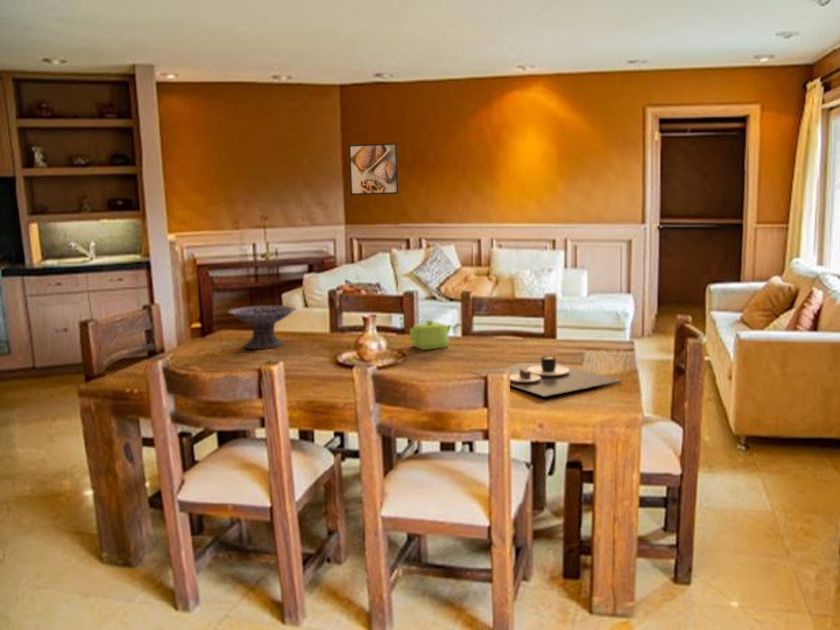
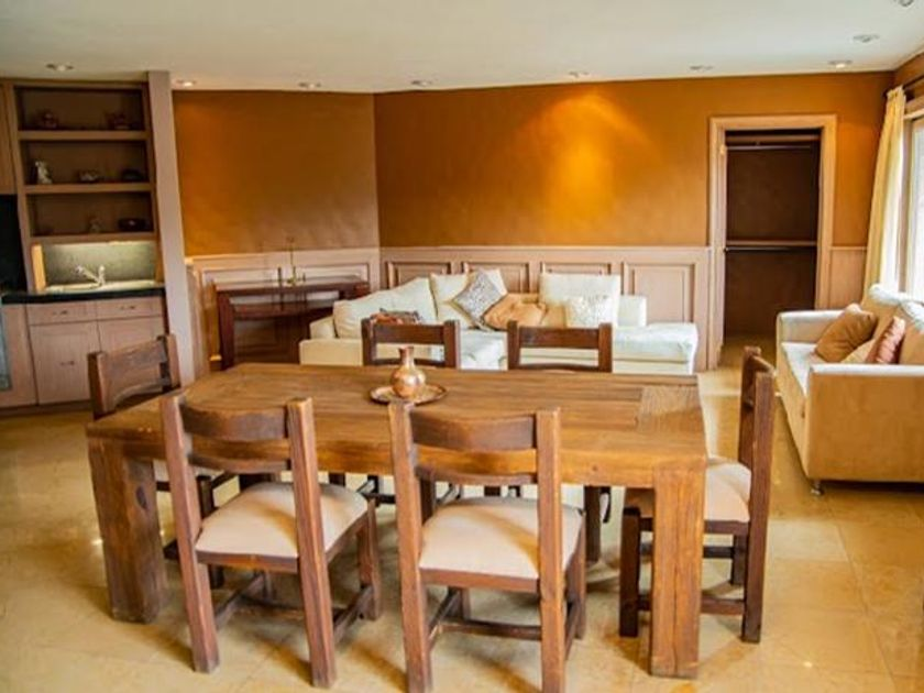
- decorative bowl [227,305,298,350]
- teapot [409,319,452,351]
- place mat [468,355,623,398]
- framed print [348,142,399,196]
